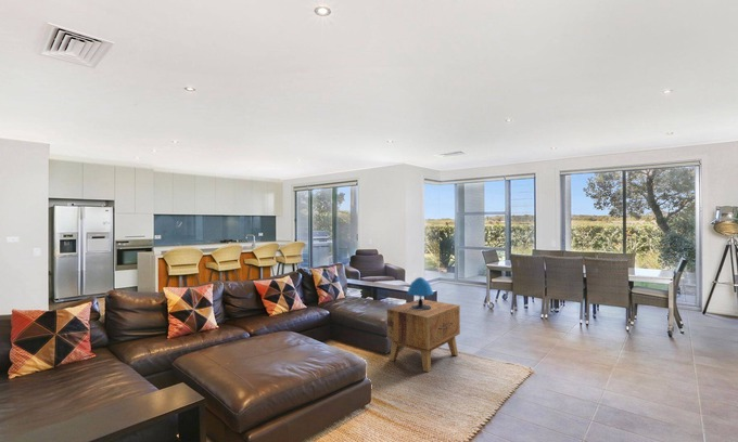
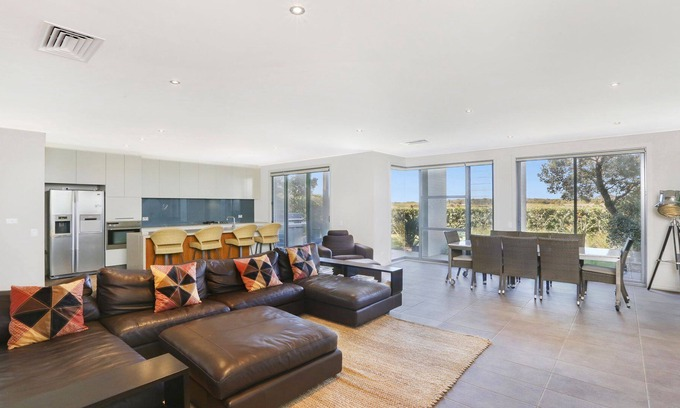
- side table [386,298,461,373]
- table lamp [406,276,435,310]
